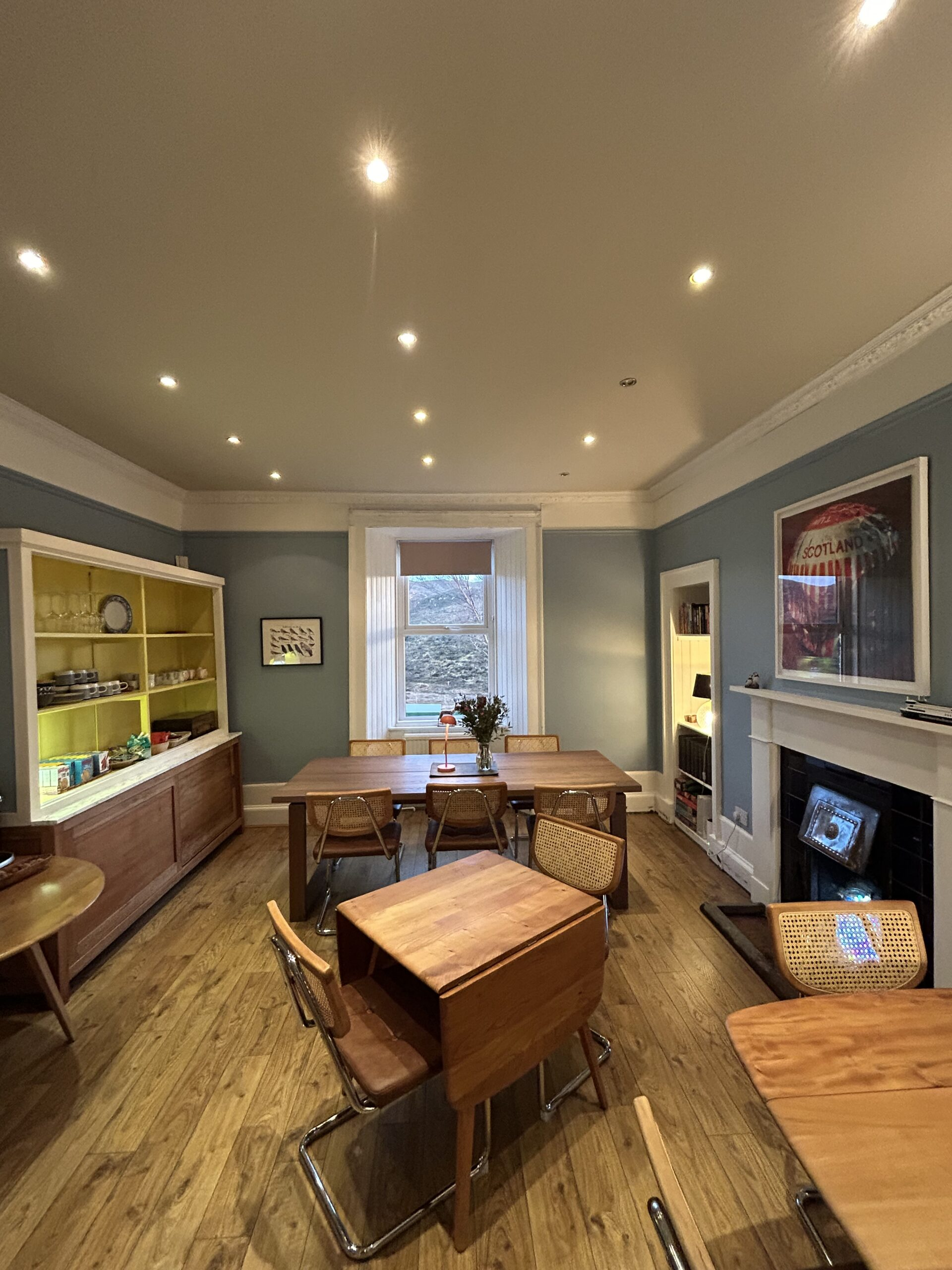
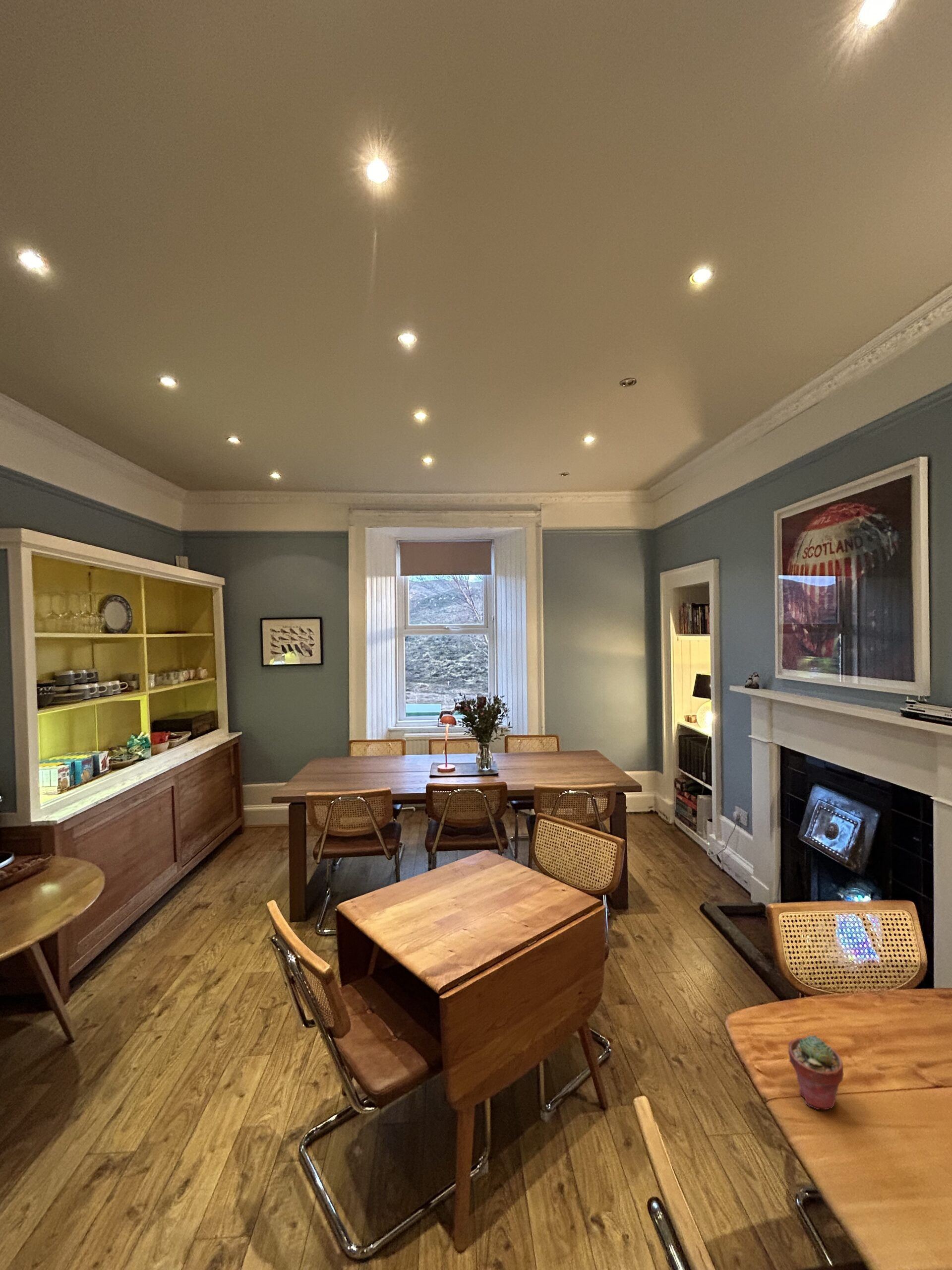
+ potted succulent [788,1035,844,1110]
